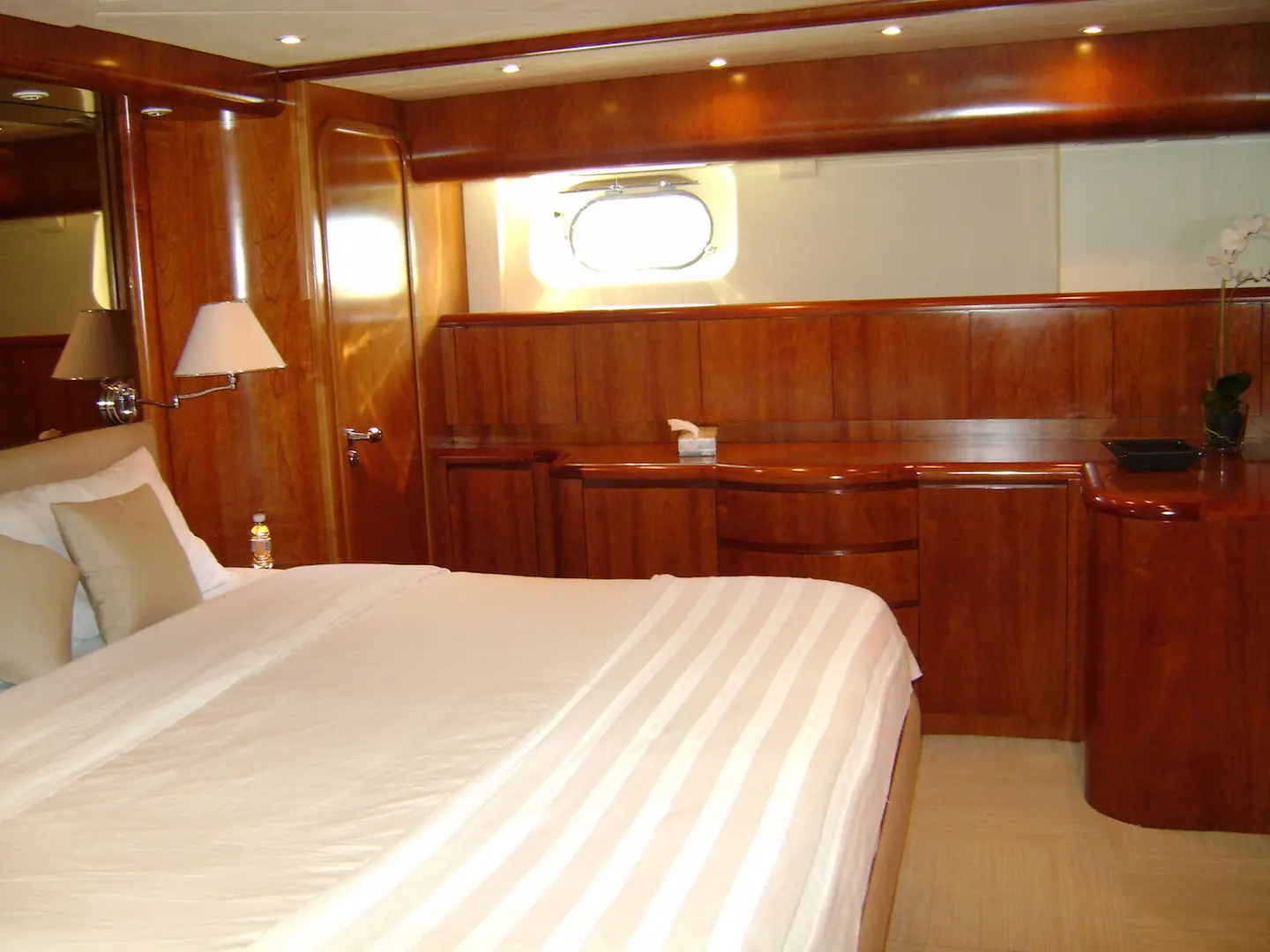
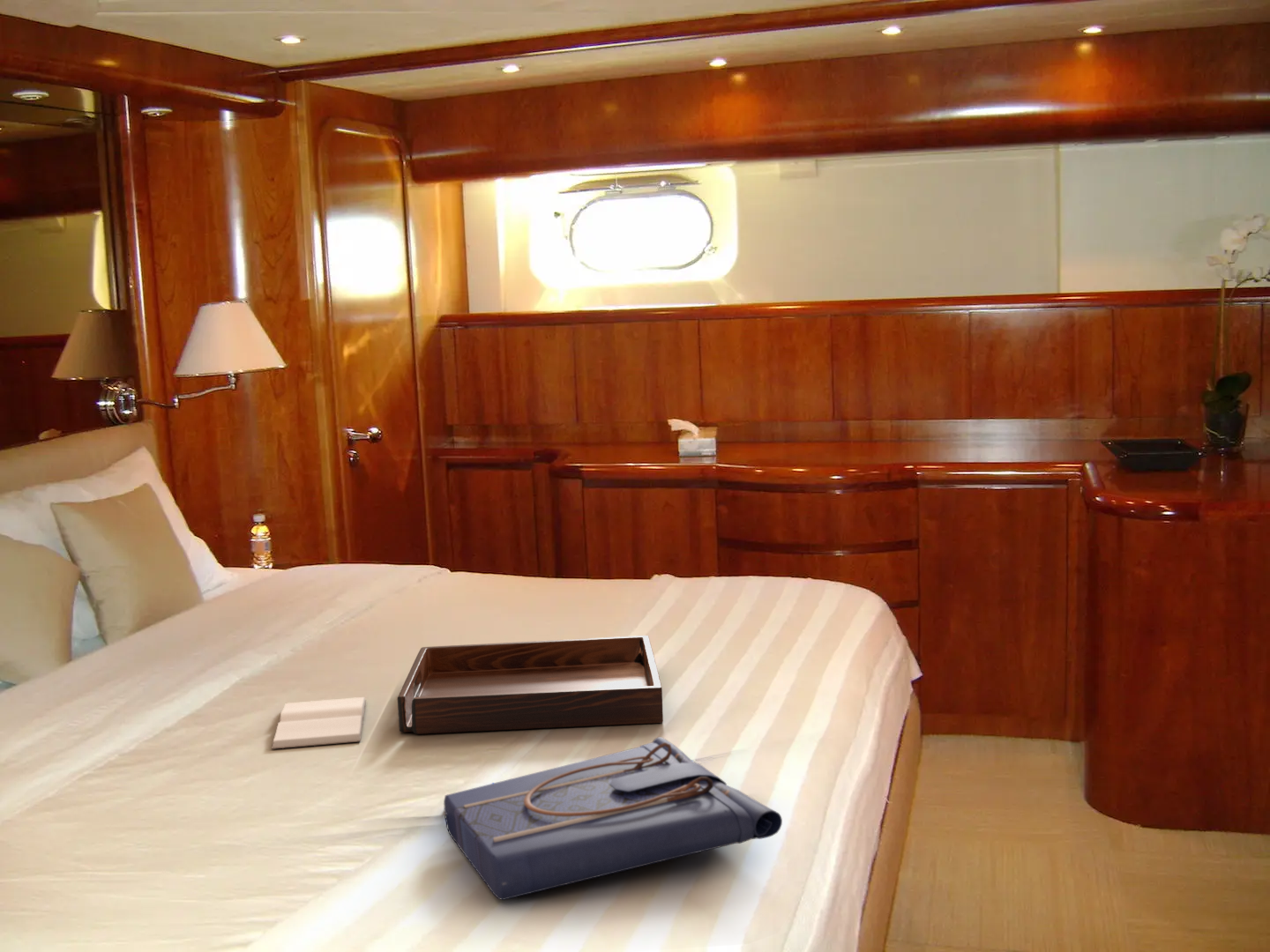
+ serving tray [397,635,664,735]
+ tote bag [443,736,783,901]
+ book [271,696,367,750]
